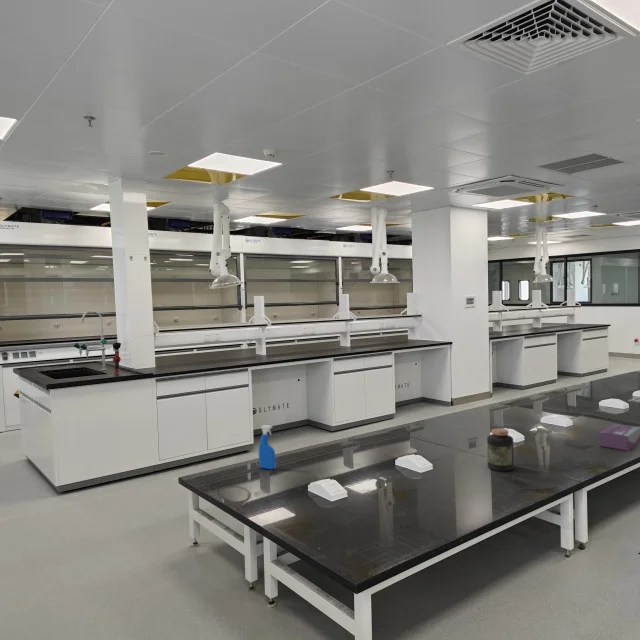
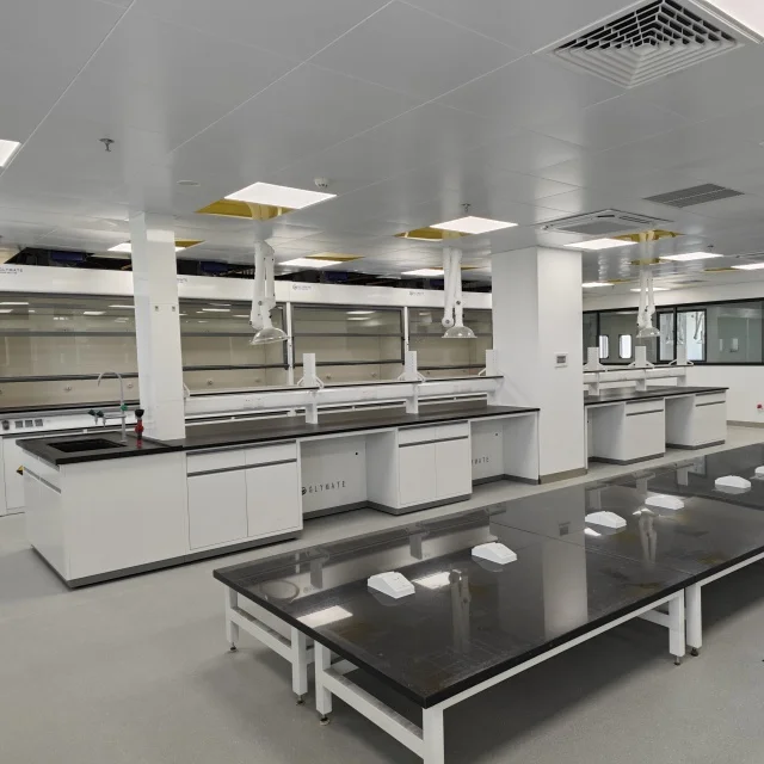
- spray bottle [258,424,276,470]
- tissue box [598,423,640,452]
- jar [486,428,515,472]
